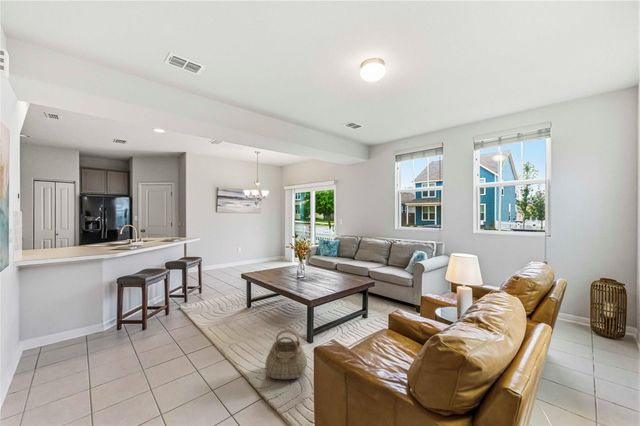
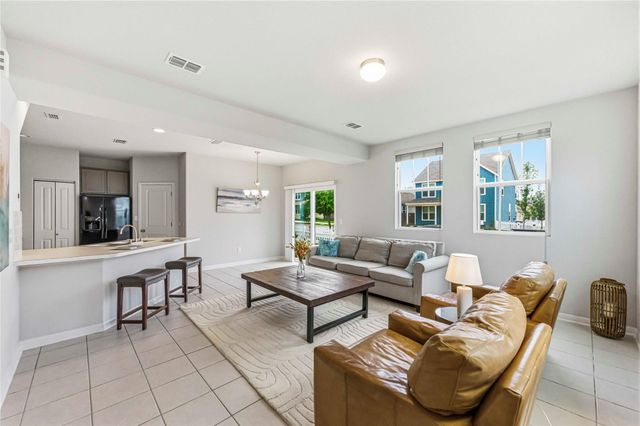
- basket [264,329,308,380]
